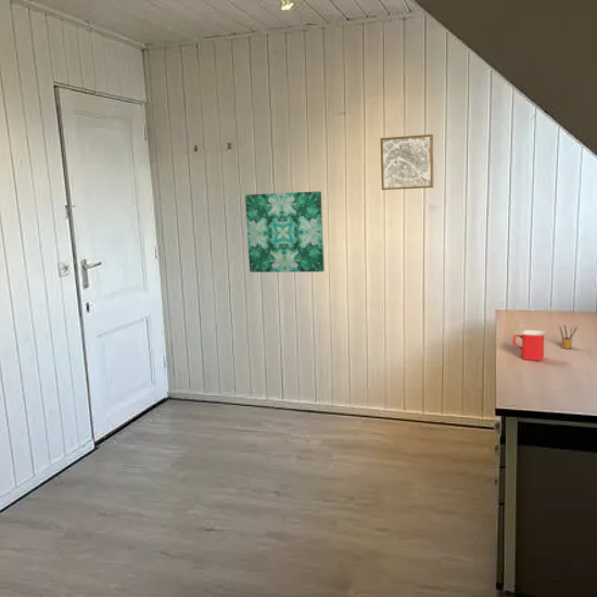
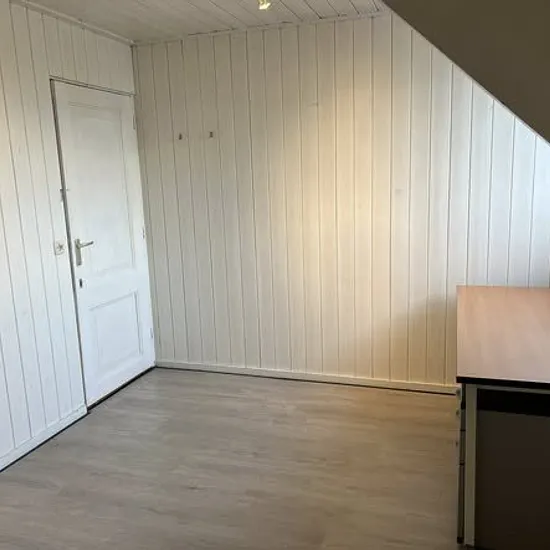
- wall art [244,190,326,274]
- pencil box [557,323,579,350]
- mug [512,329,546,361]
- wall art [379,134,434,191]
